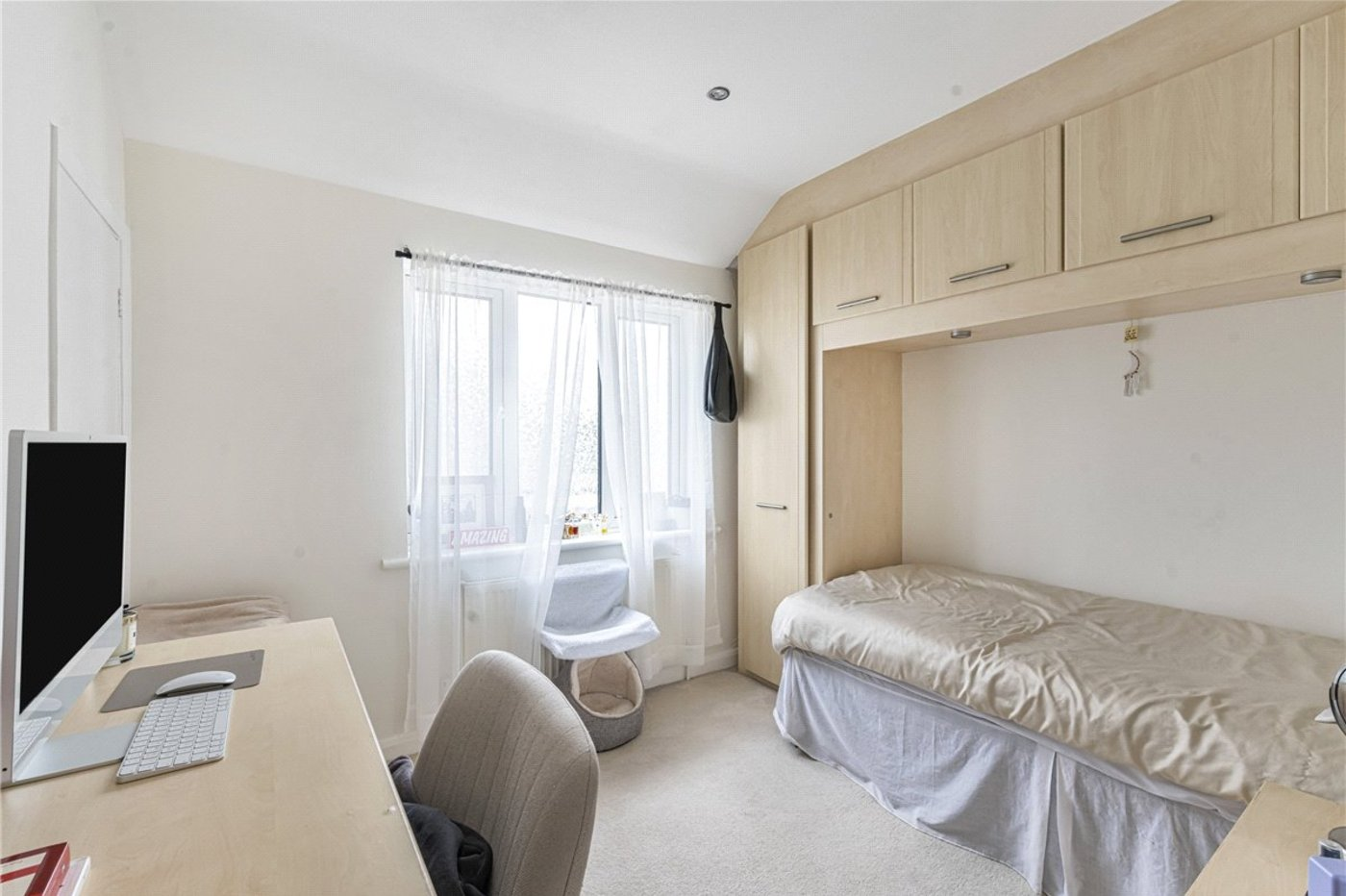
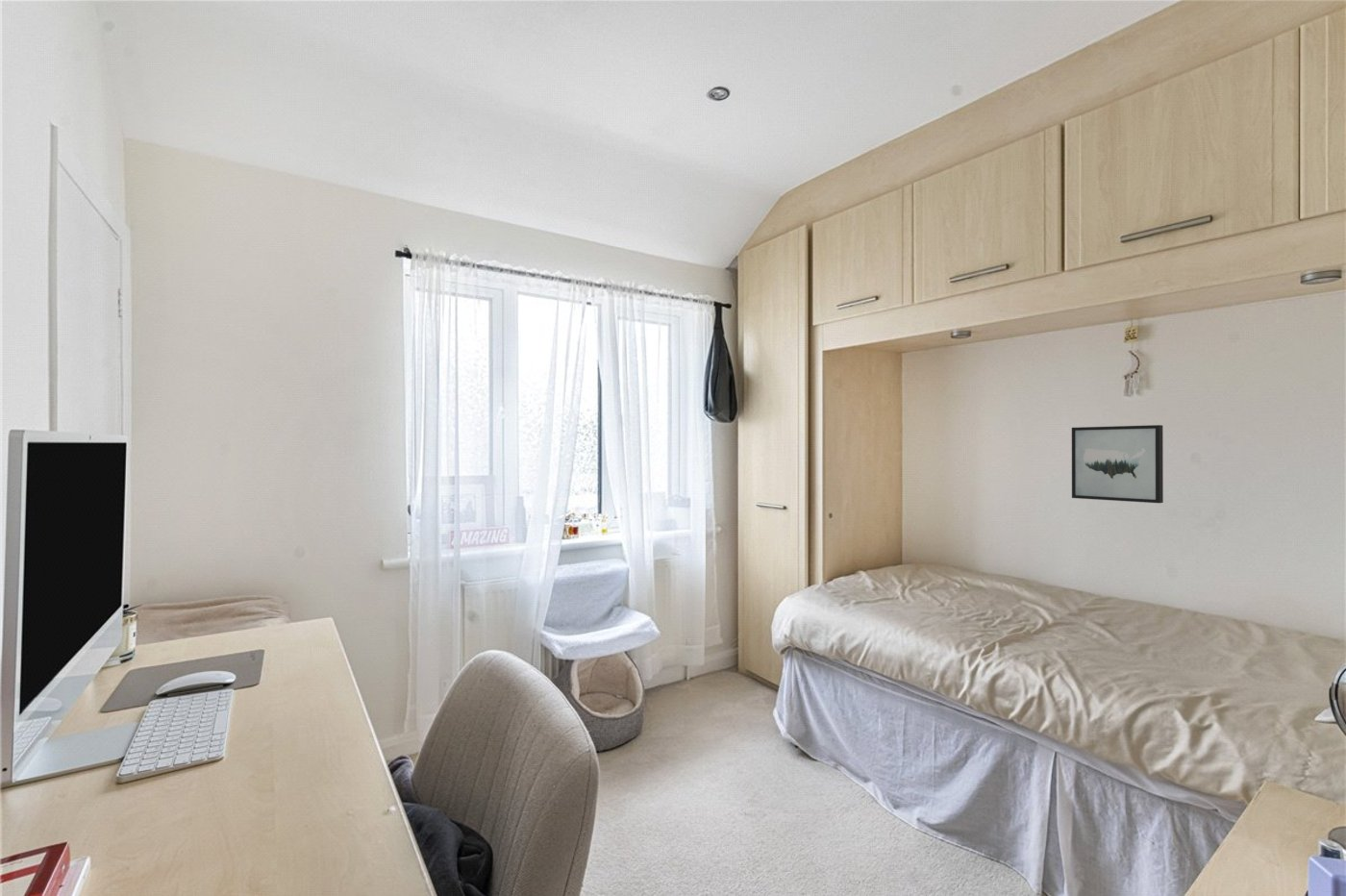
+ wall art [1071,424,1164,504]
